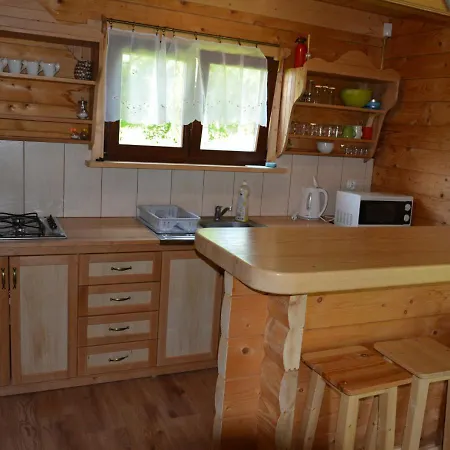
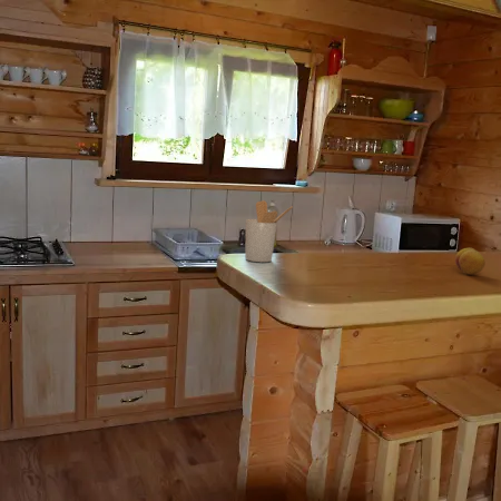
+ utensil holder [244,199,294,263]
+ fruit [454,247,487,276]
